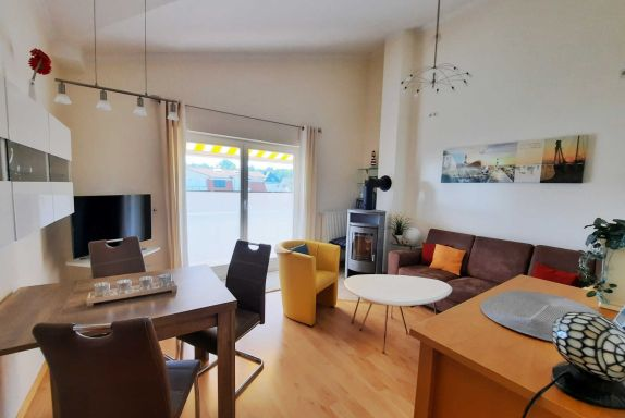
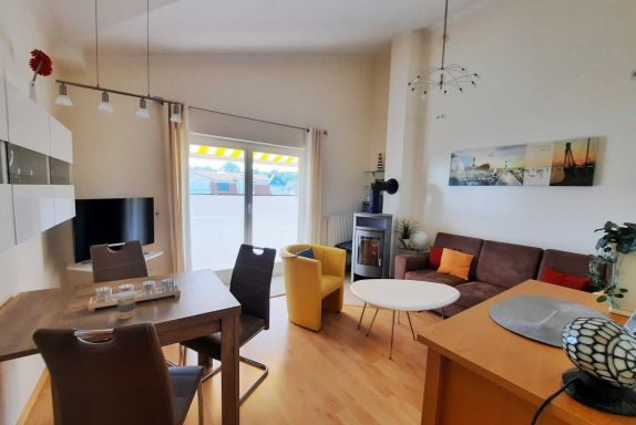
+ coffee cup [114,290,139,320]
